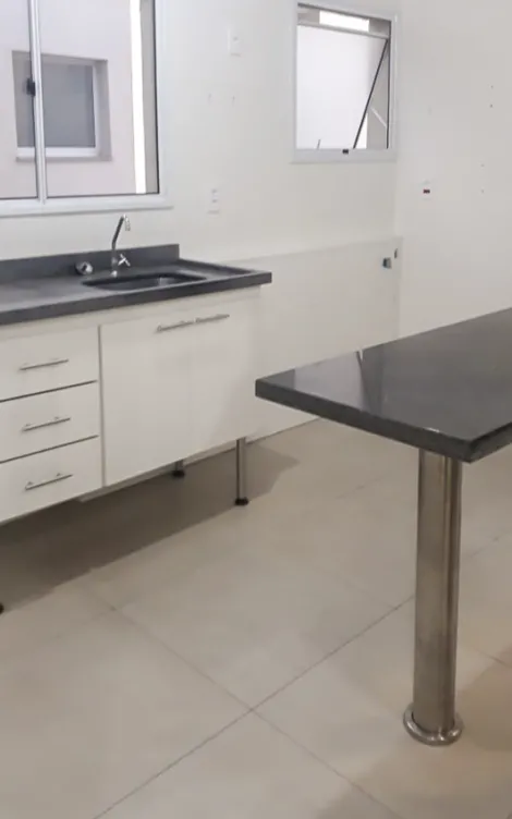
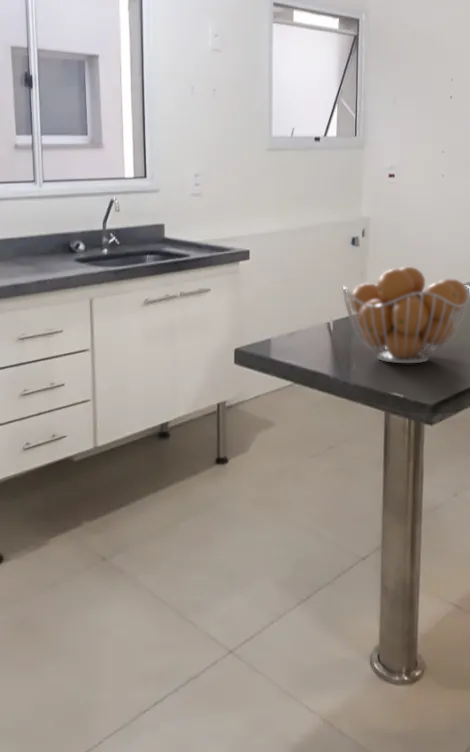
+ fruit basket [342,266,470,364]
